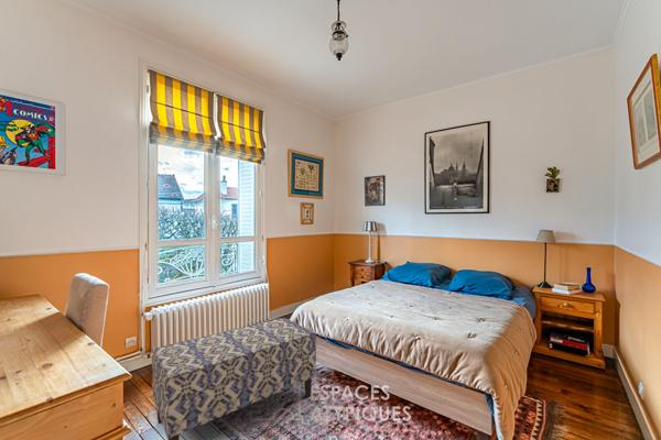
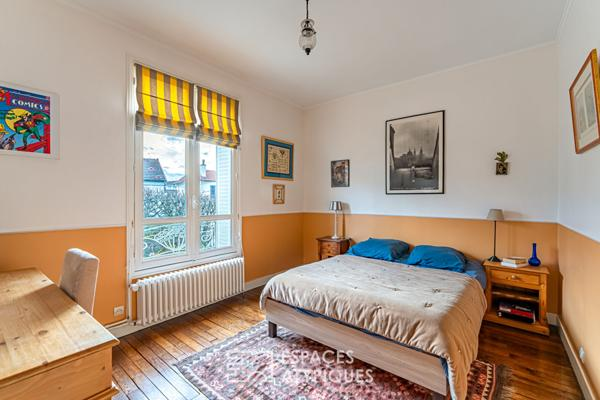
- bench [151,317,317,440]
